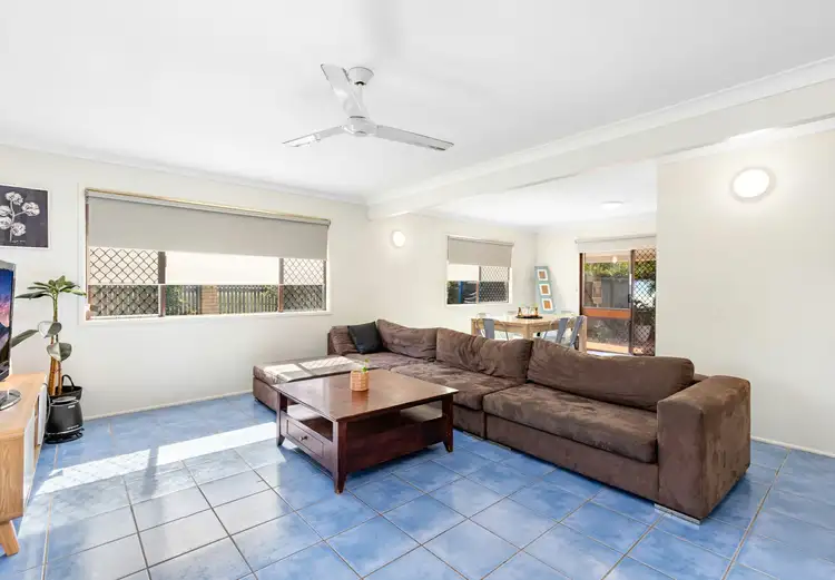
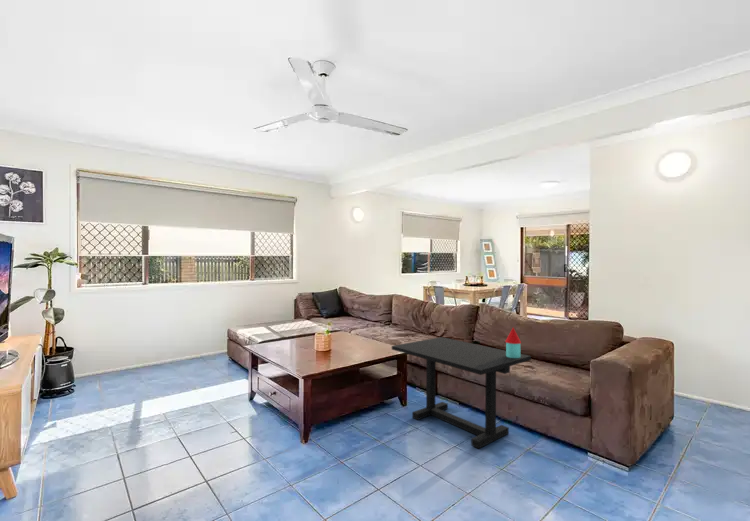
+ side table [391,327,532,450]
